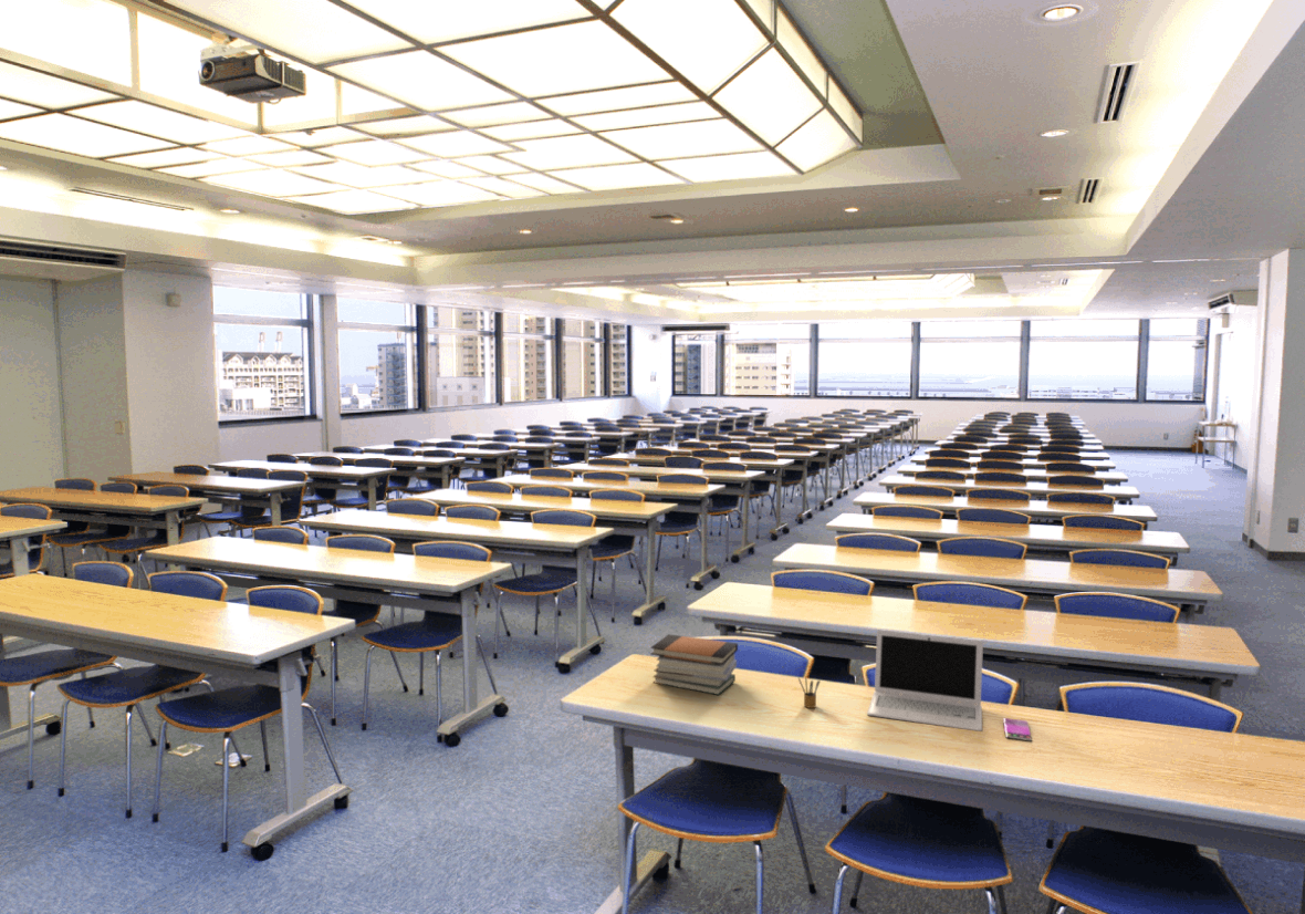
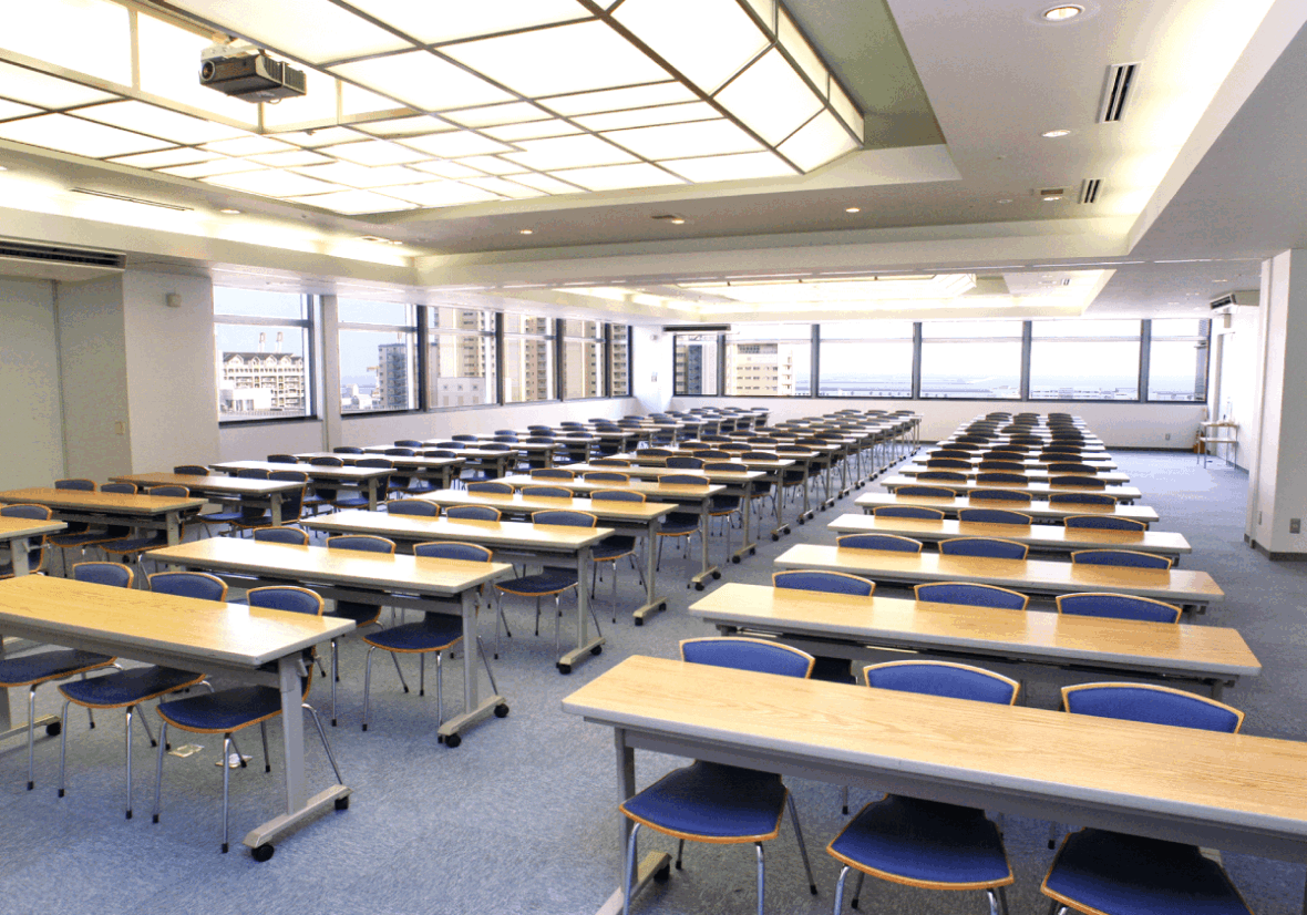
- book stack [649,633,739,696]
- pencil box [797,675,822,709]
- smartphone [1002,717,1033,742]
- laptop [866,629,984,733]
